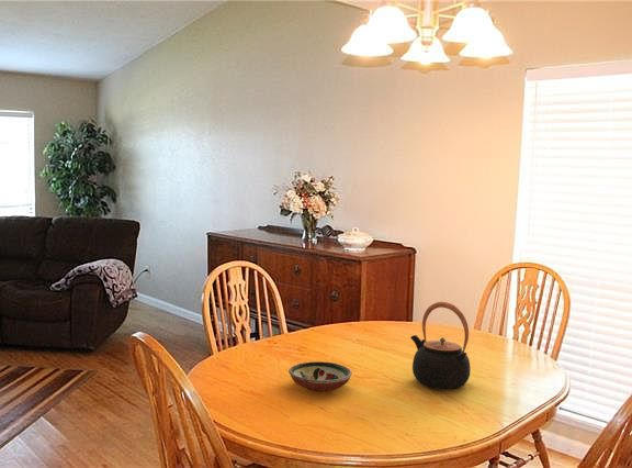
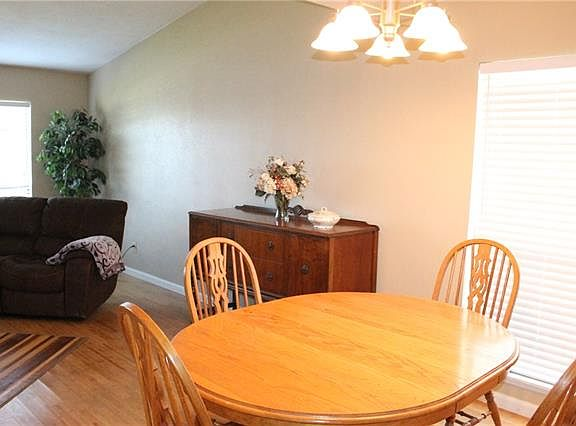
- teapot [409,301,472,391]
- decorative bowl [287,360,353,392]
